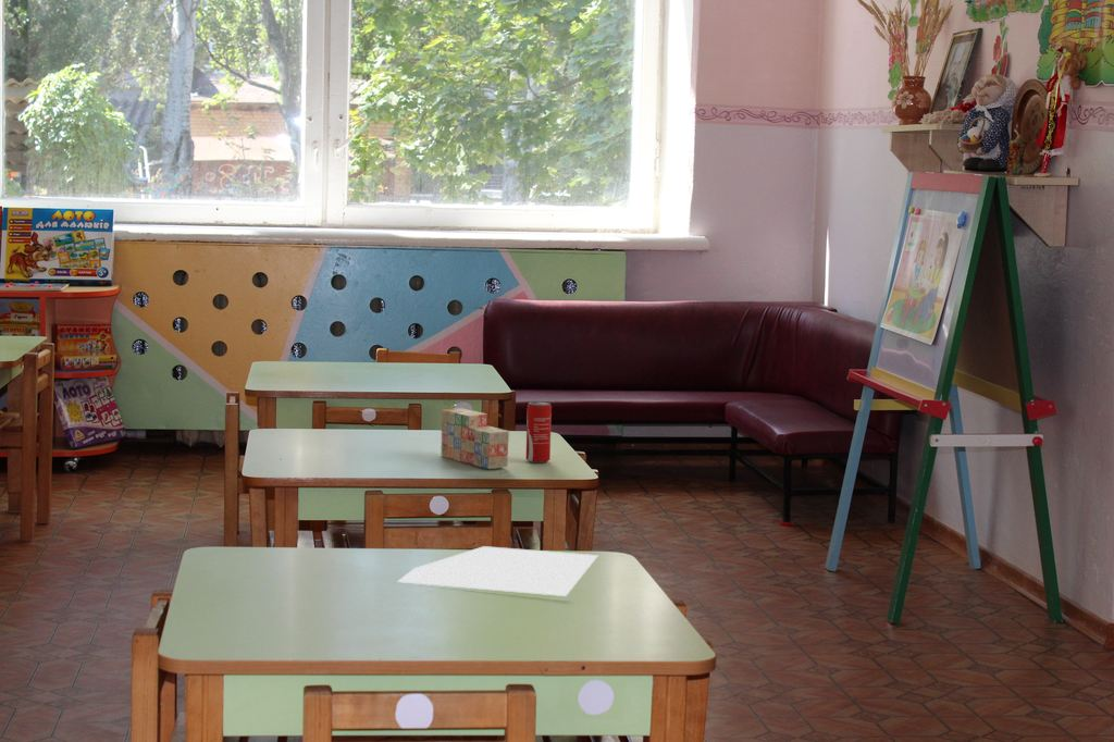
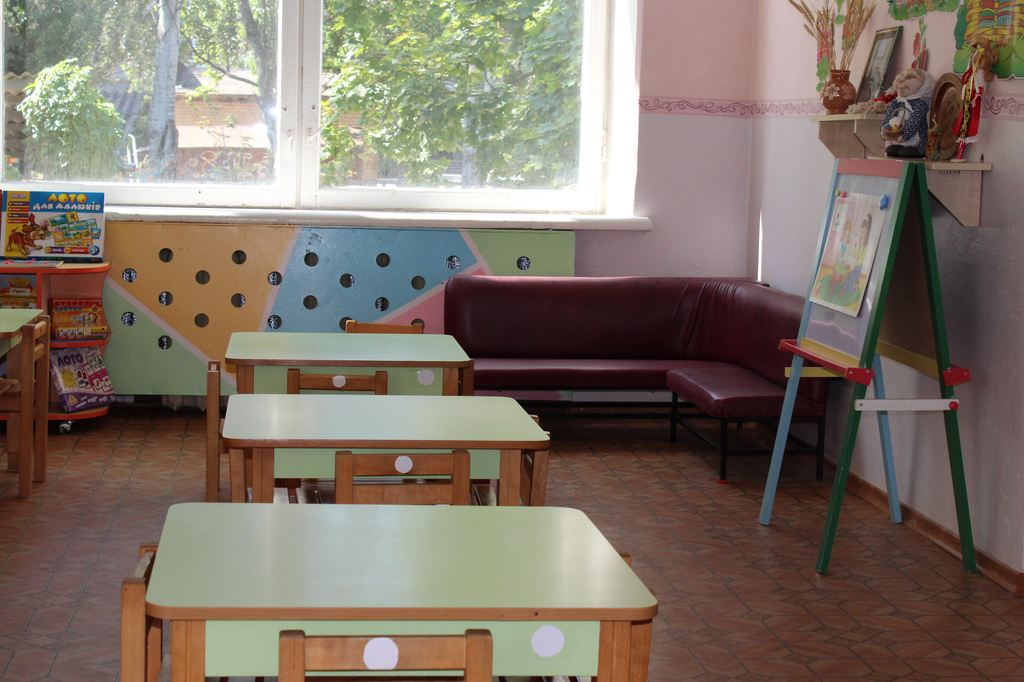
- stack of blocks [441,407,510,470]
- paper sheet [396,545,599,597]
- beverage can [524,400,553,463]
